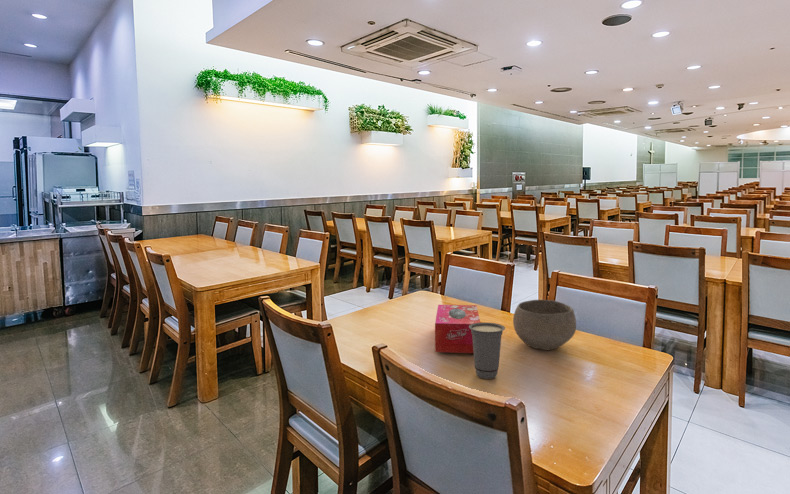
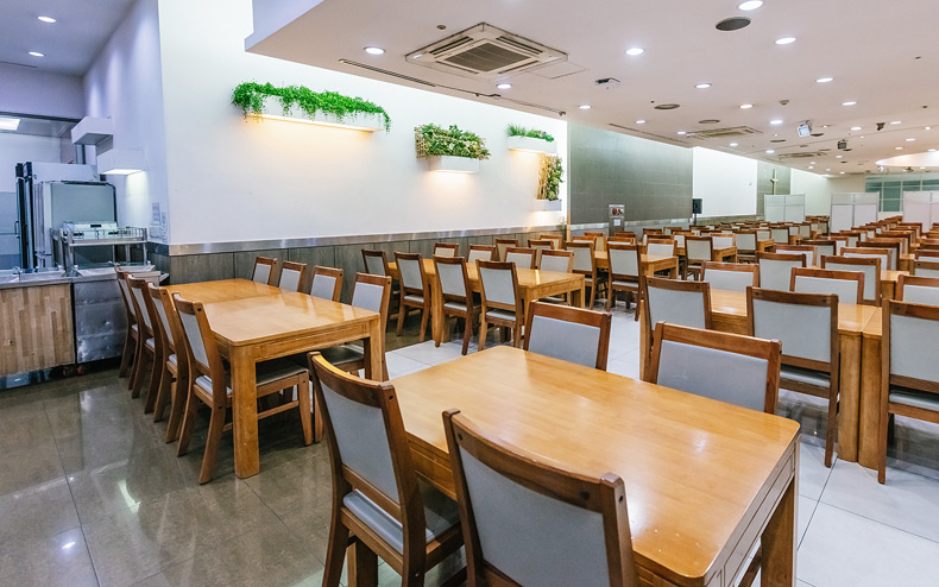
- tissue box [434,304,481,354]
- cup [469,321,506,380]
- bowl [512,299,577,351]
